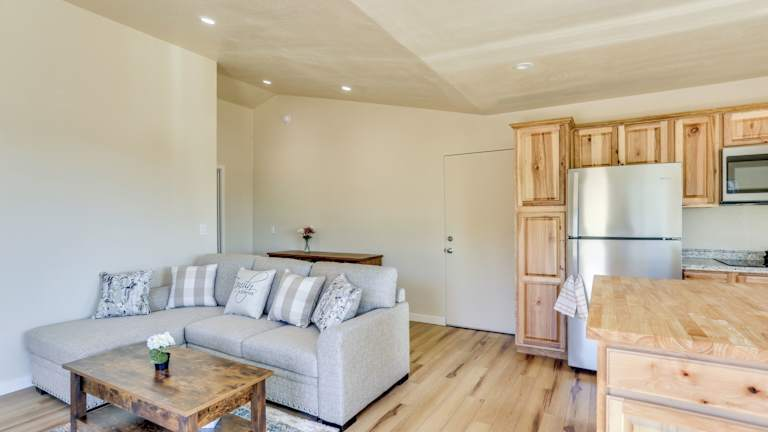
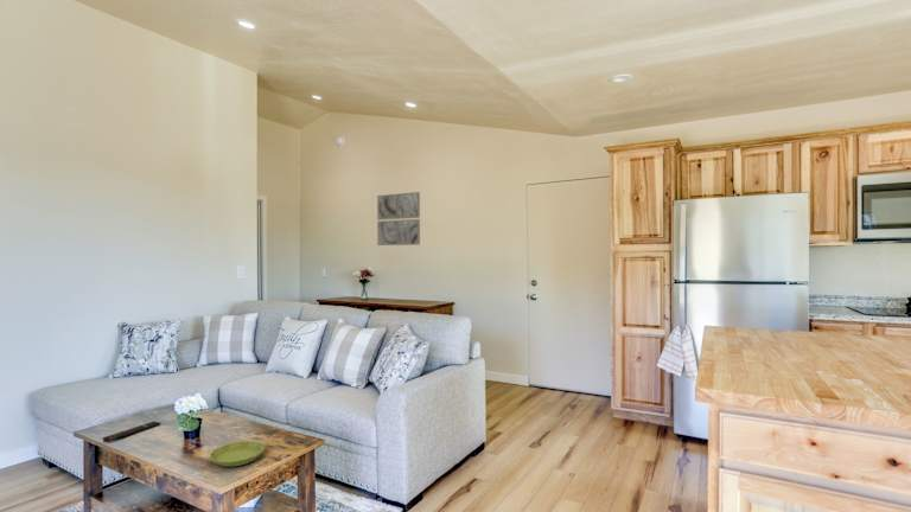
+ saucer [209,441,266,468]
+ wall art [376,191,421,247]
+ remote control [102,420,161,443]
